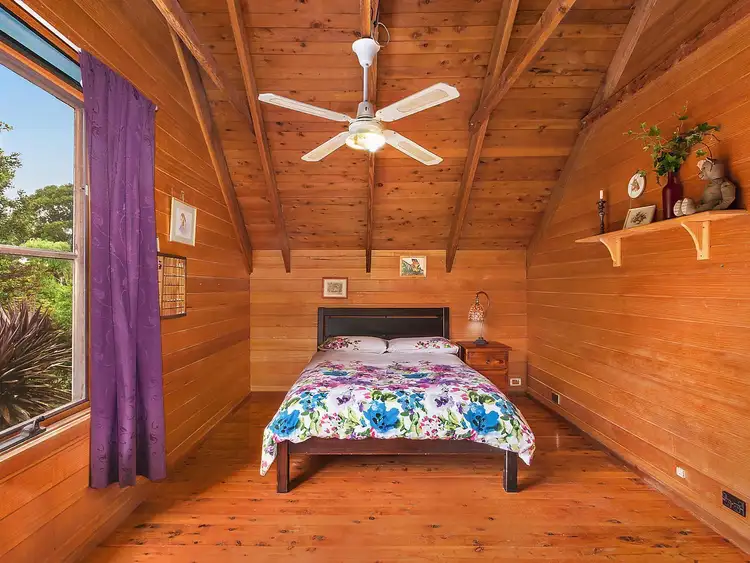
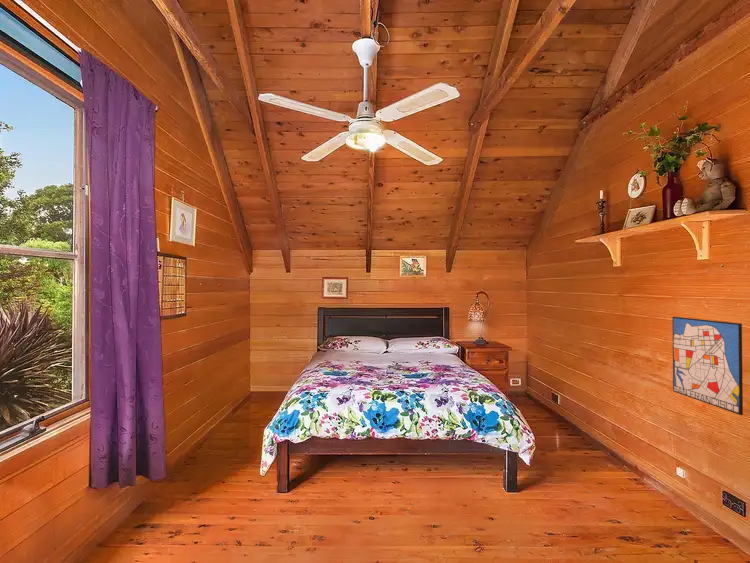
+ wall art [672,316,744,416]
